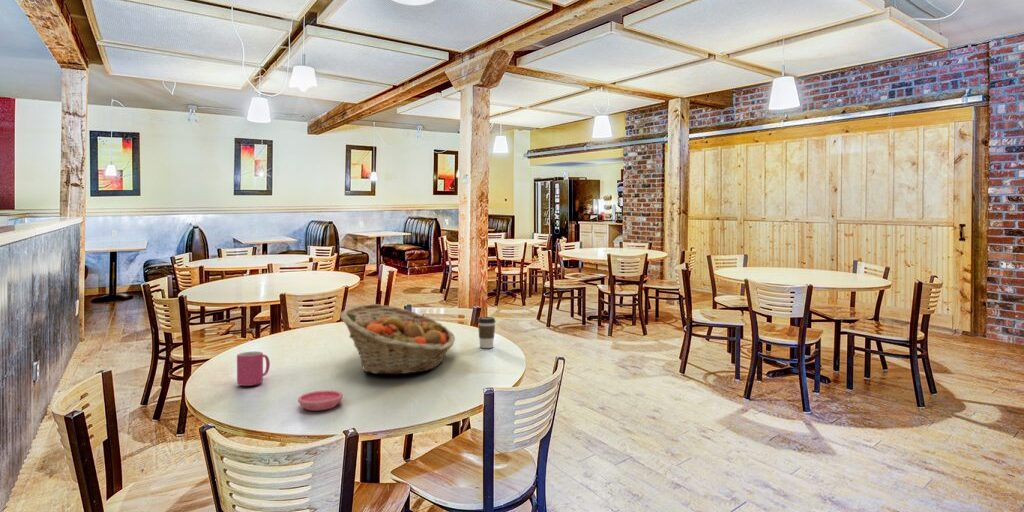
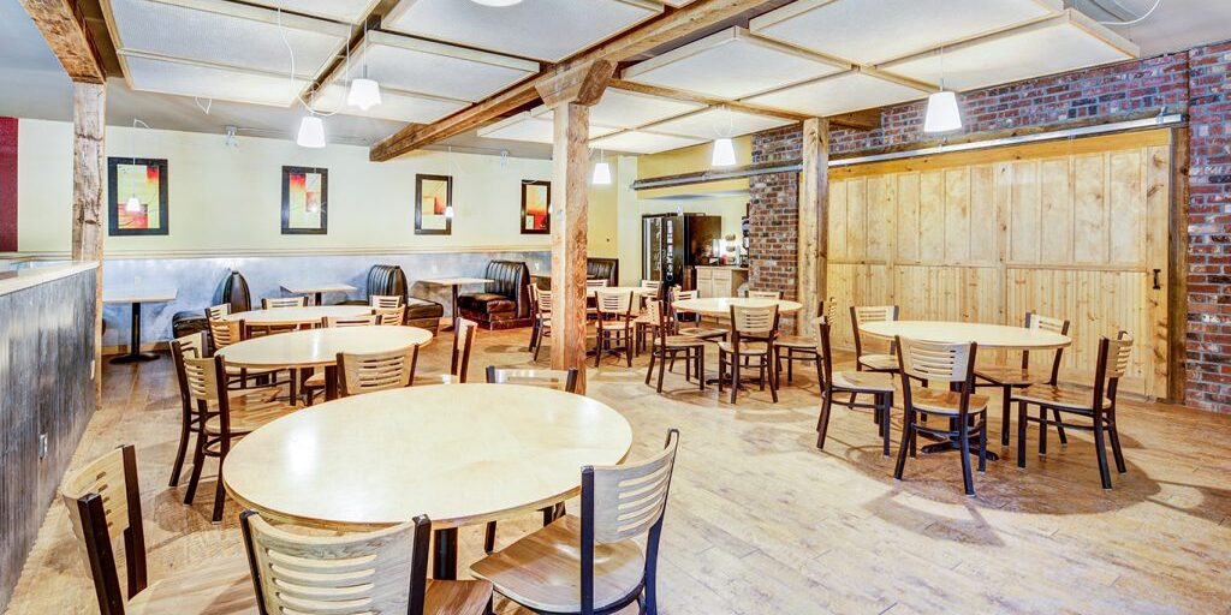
- coffee cup [477,316,496,349]
- fruit basket [339,303,456,375]
- mug [236,351,271,387]
- saucer [297,389,343,412]
